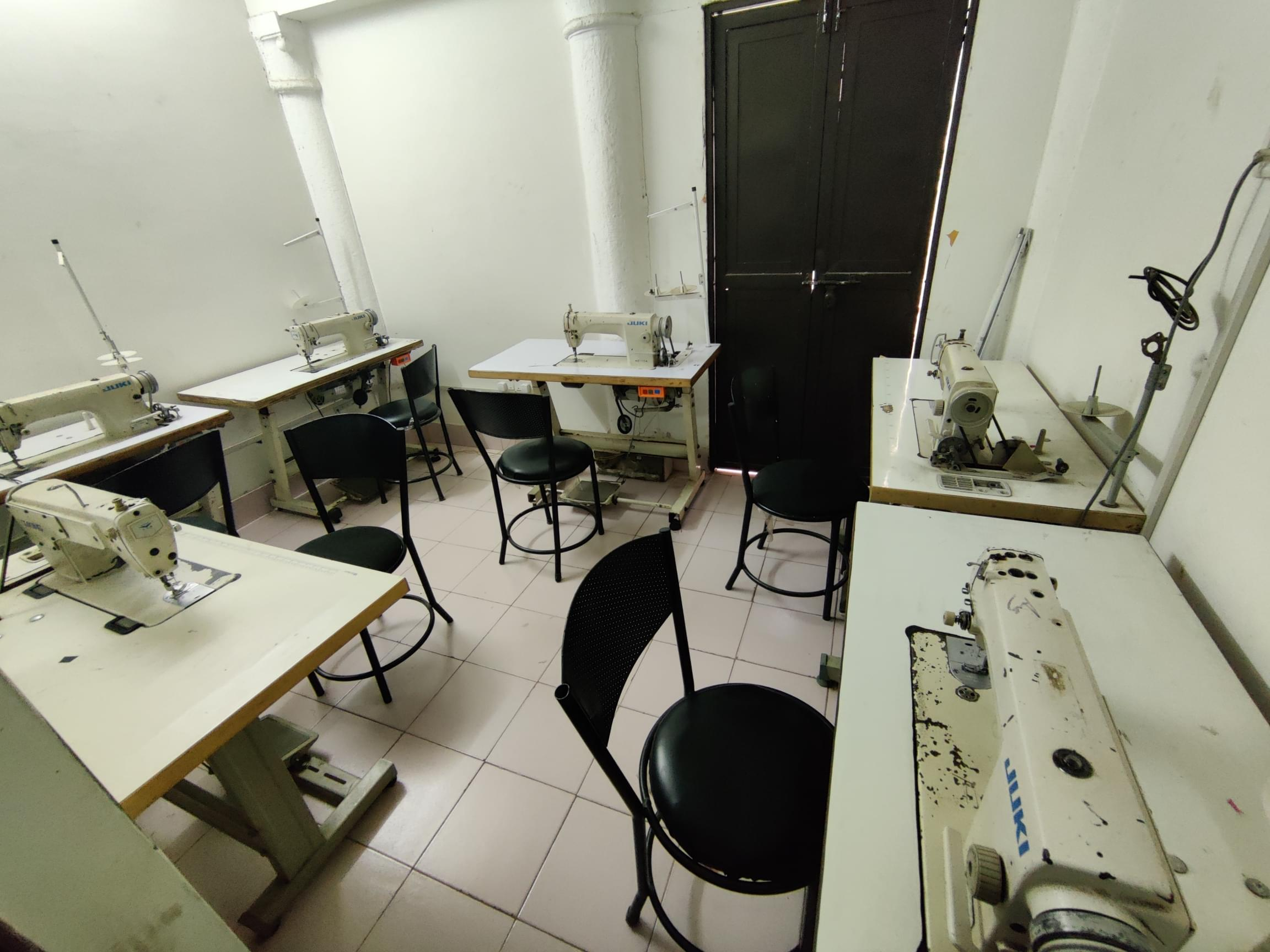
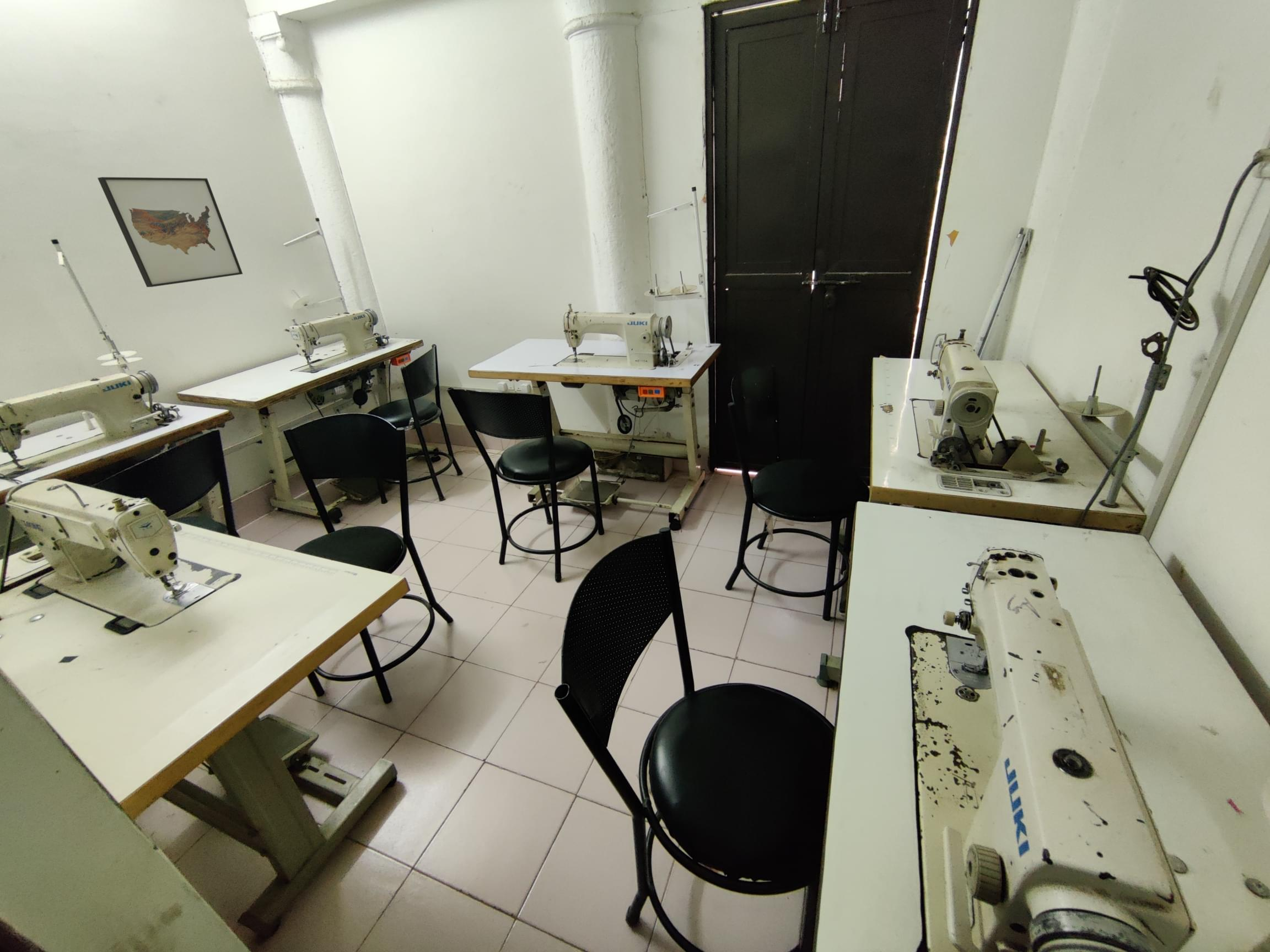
+ wall art [97,176,243,288]
